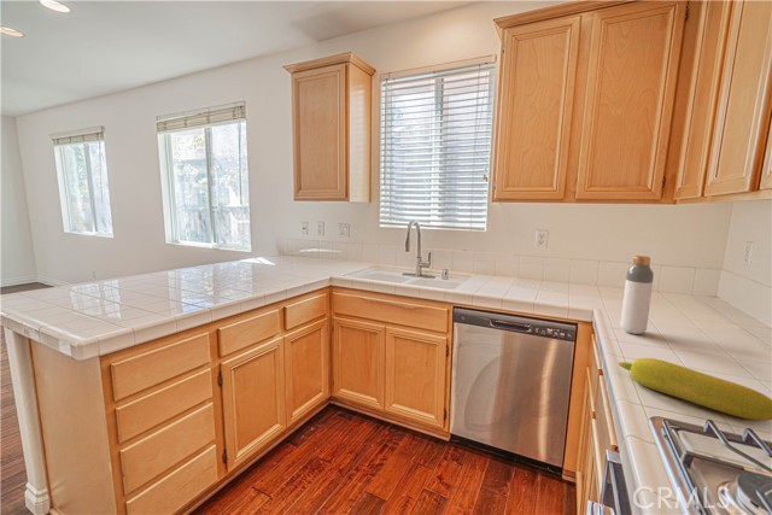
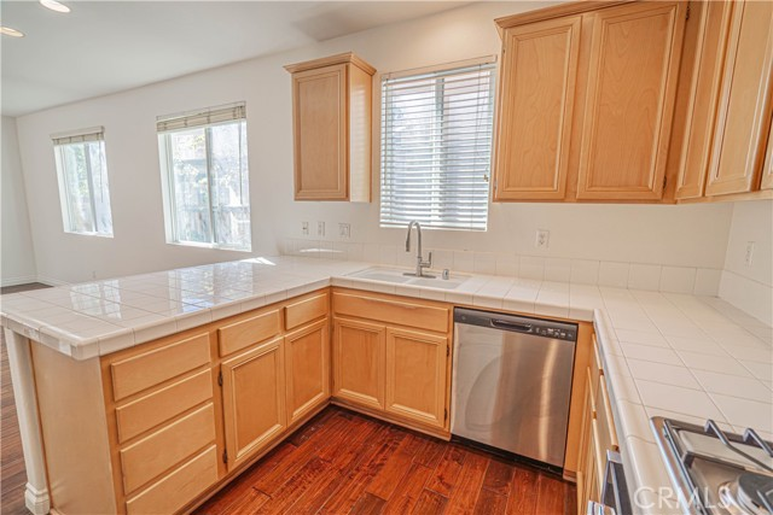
- fruit [618,357,772,422]
- bottle [620,254,655,335]
